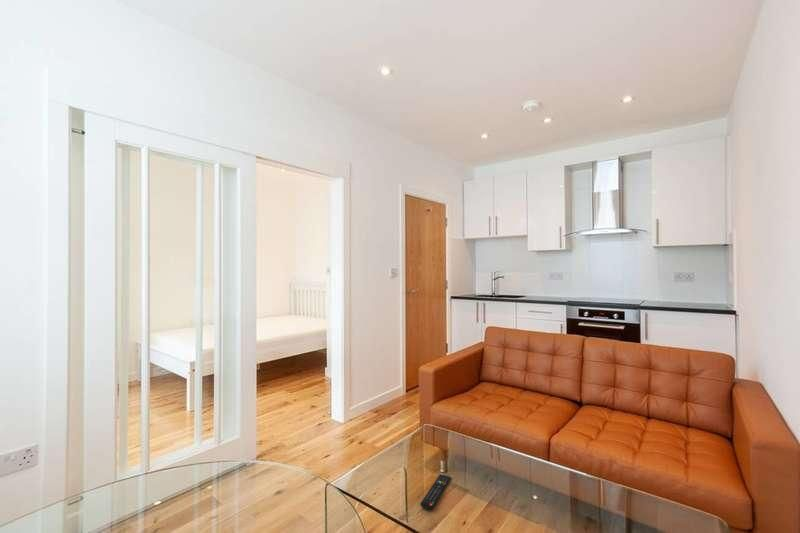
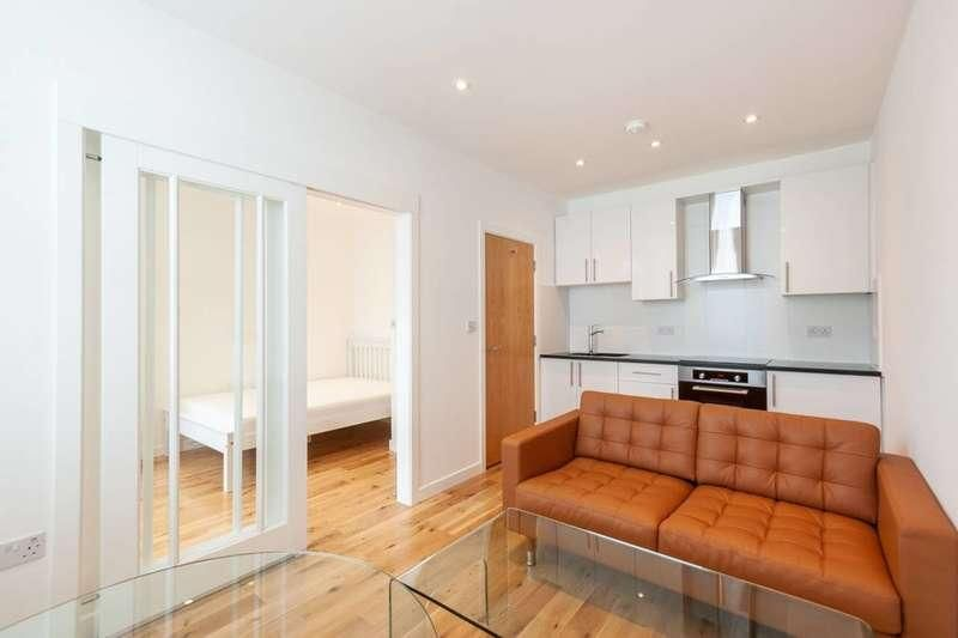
- remote control [419,473,452,511]
